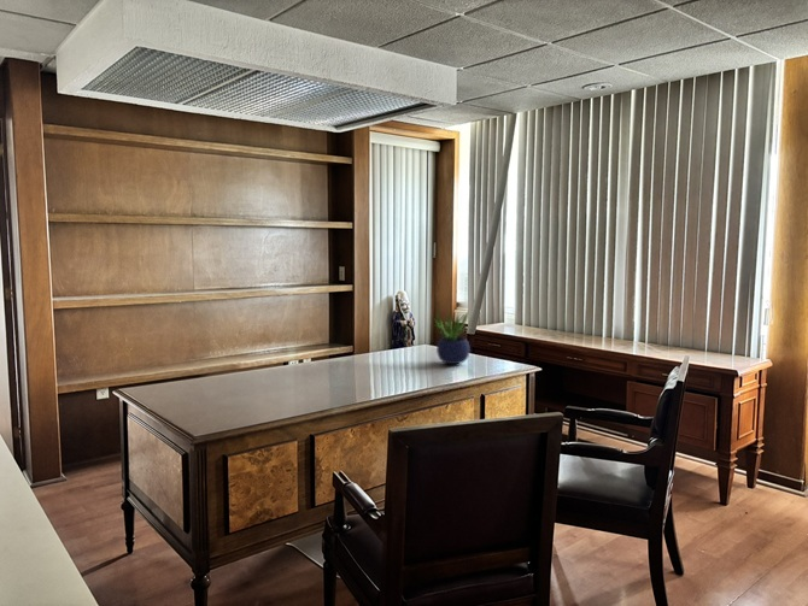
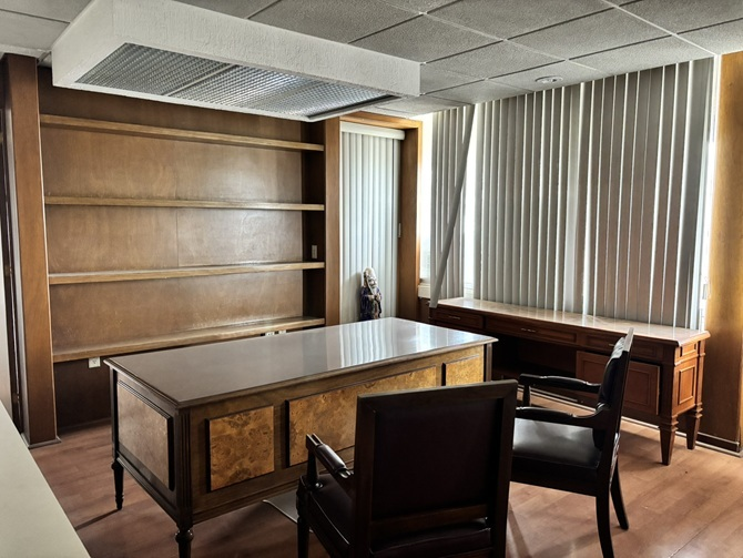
- potted plant [432,310,472,365]
